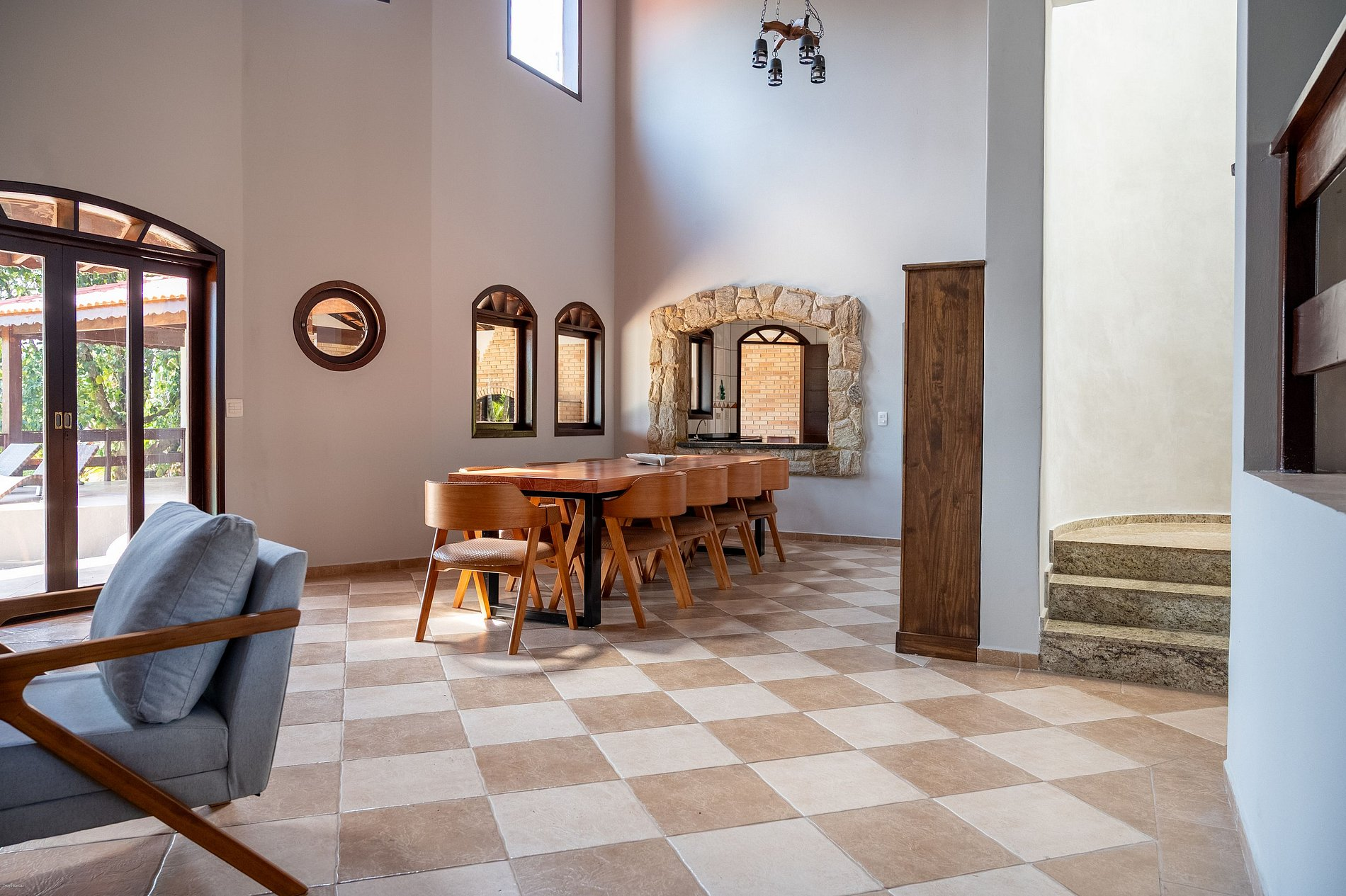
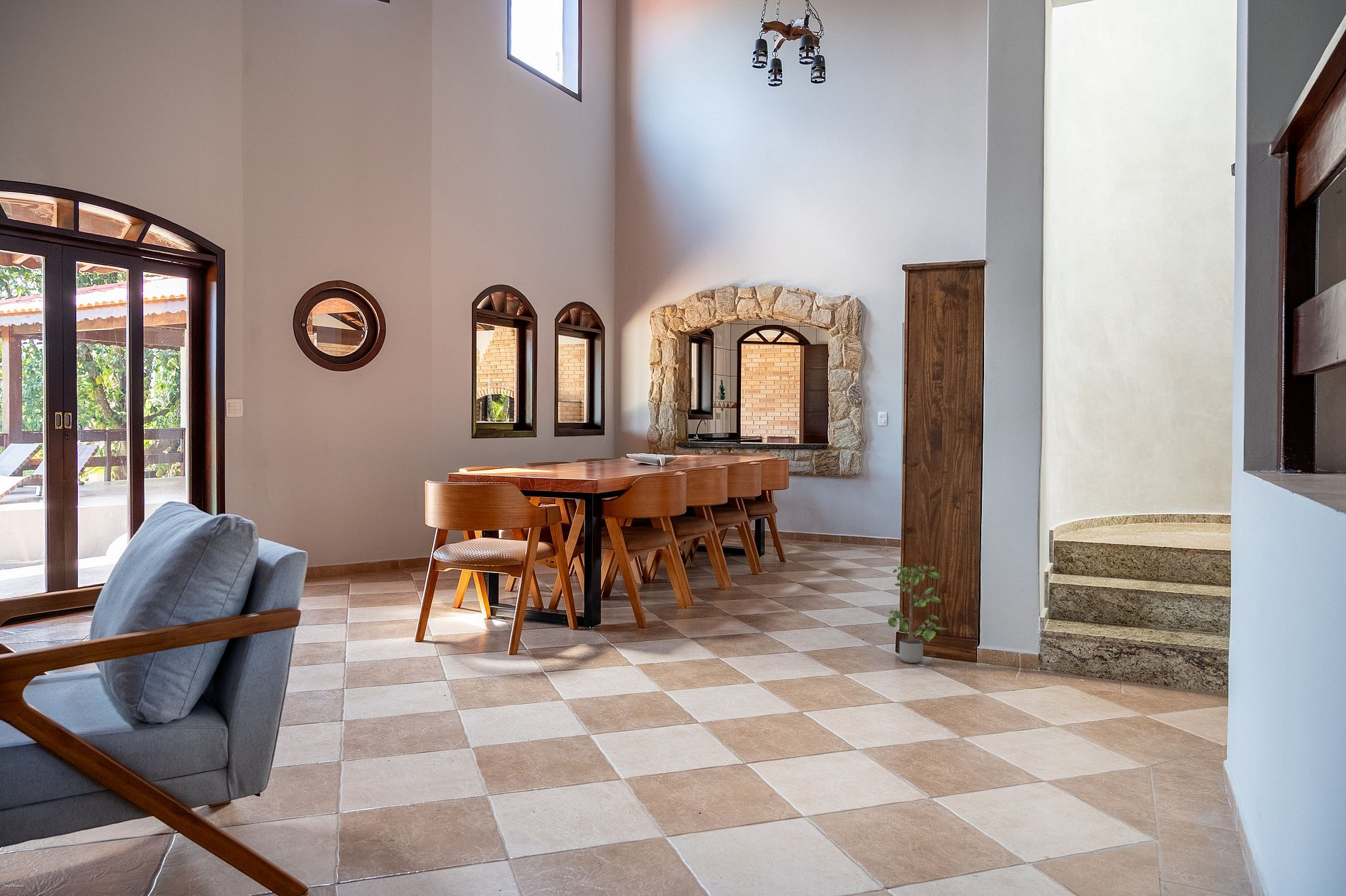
+ potted plant [887,563,950,664]
